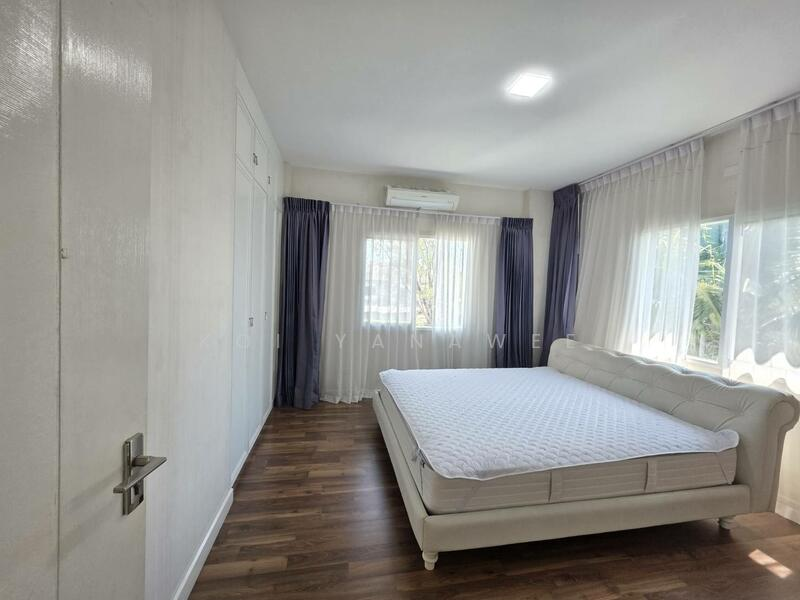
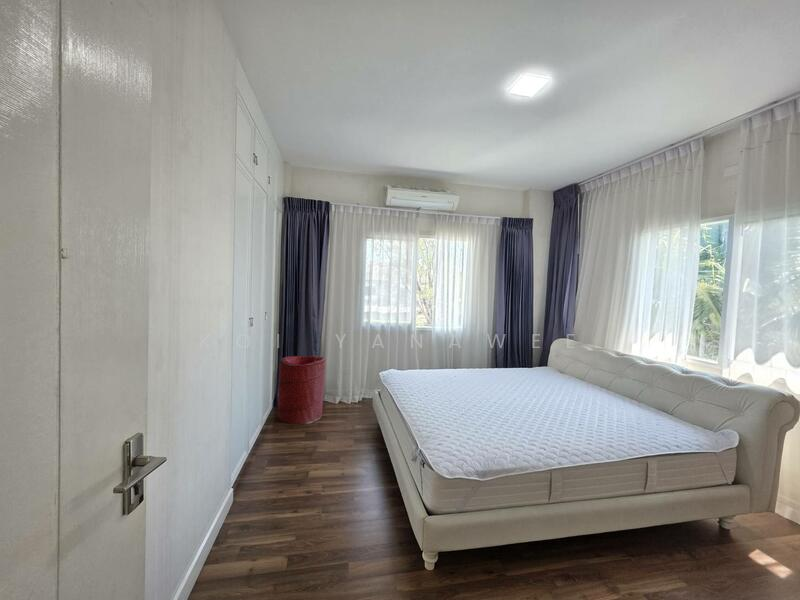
+ laundry hamper [277,355,326,425]
